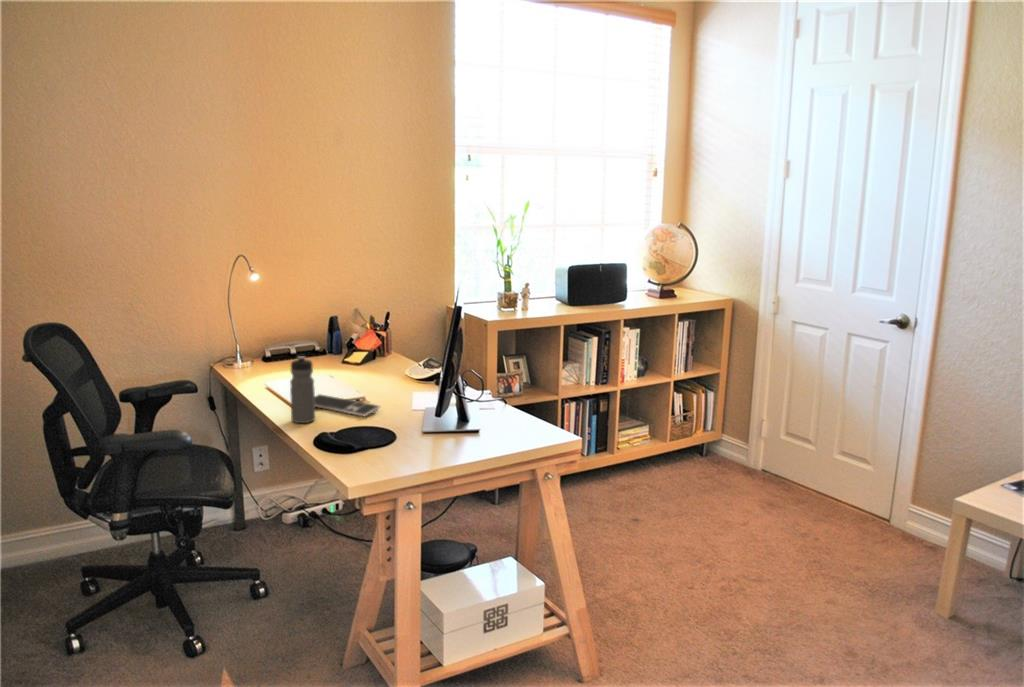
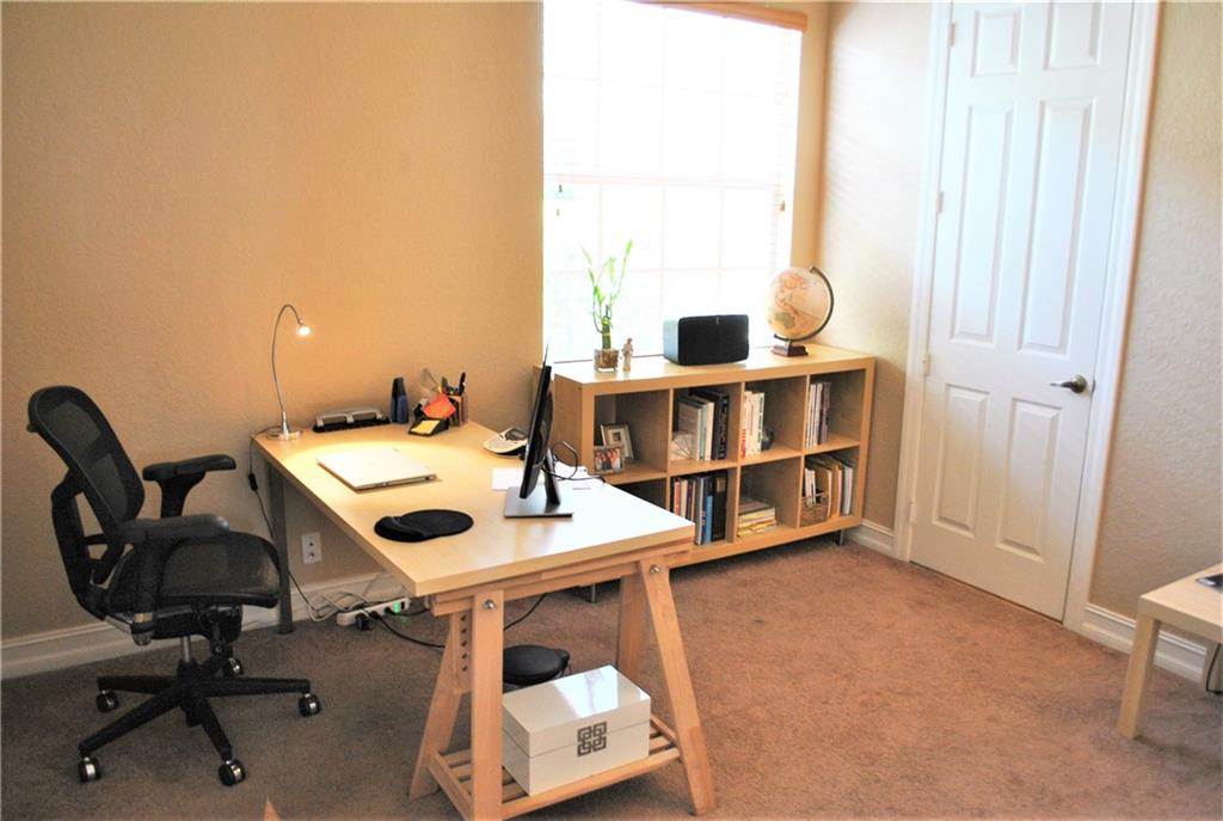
- water bottle [289,355,316,424]
- keyboard [315,393,381,417]
